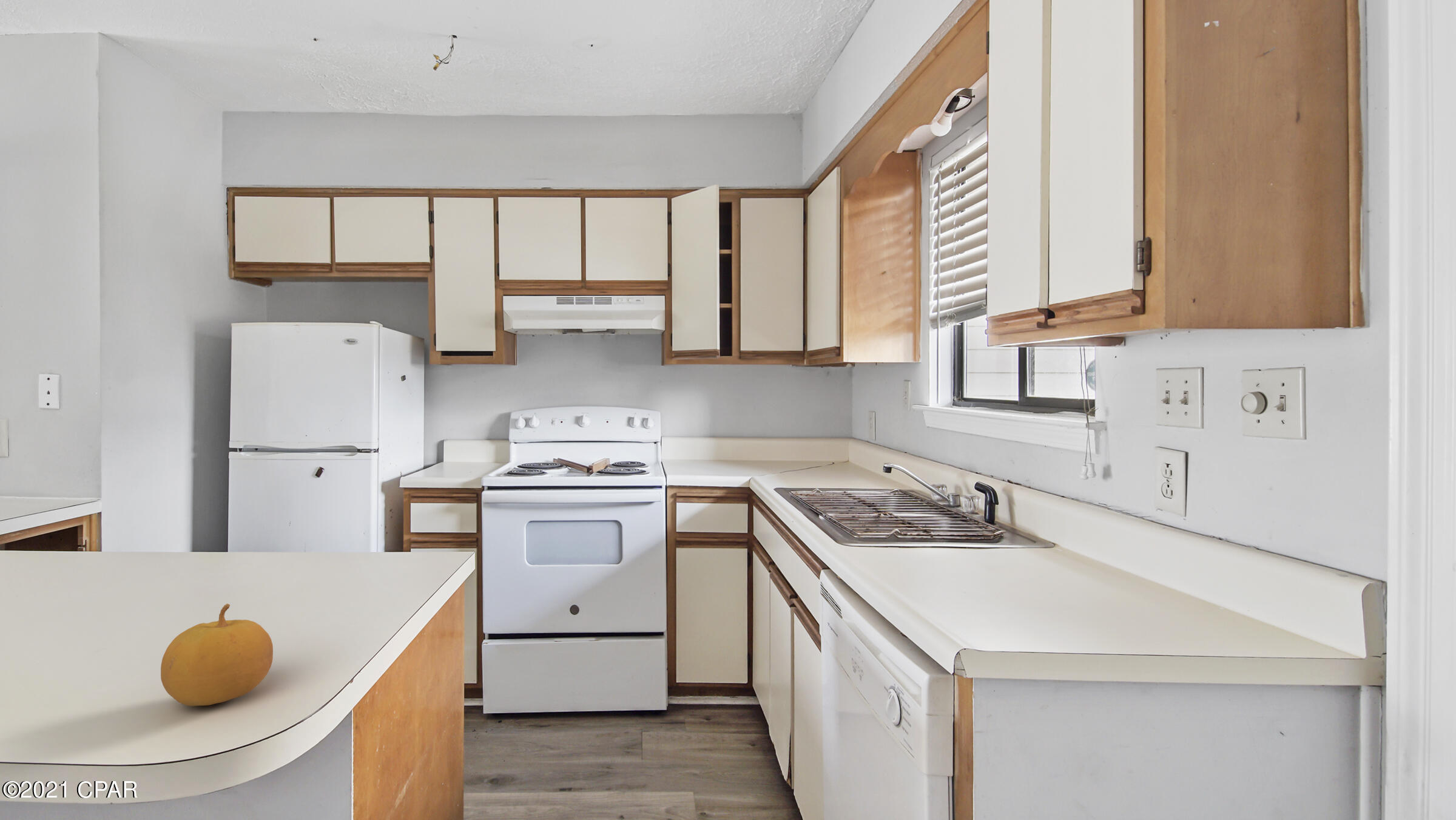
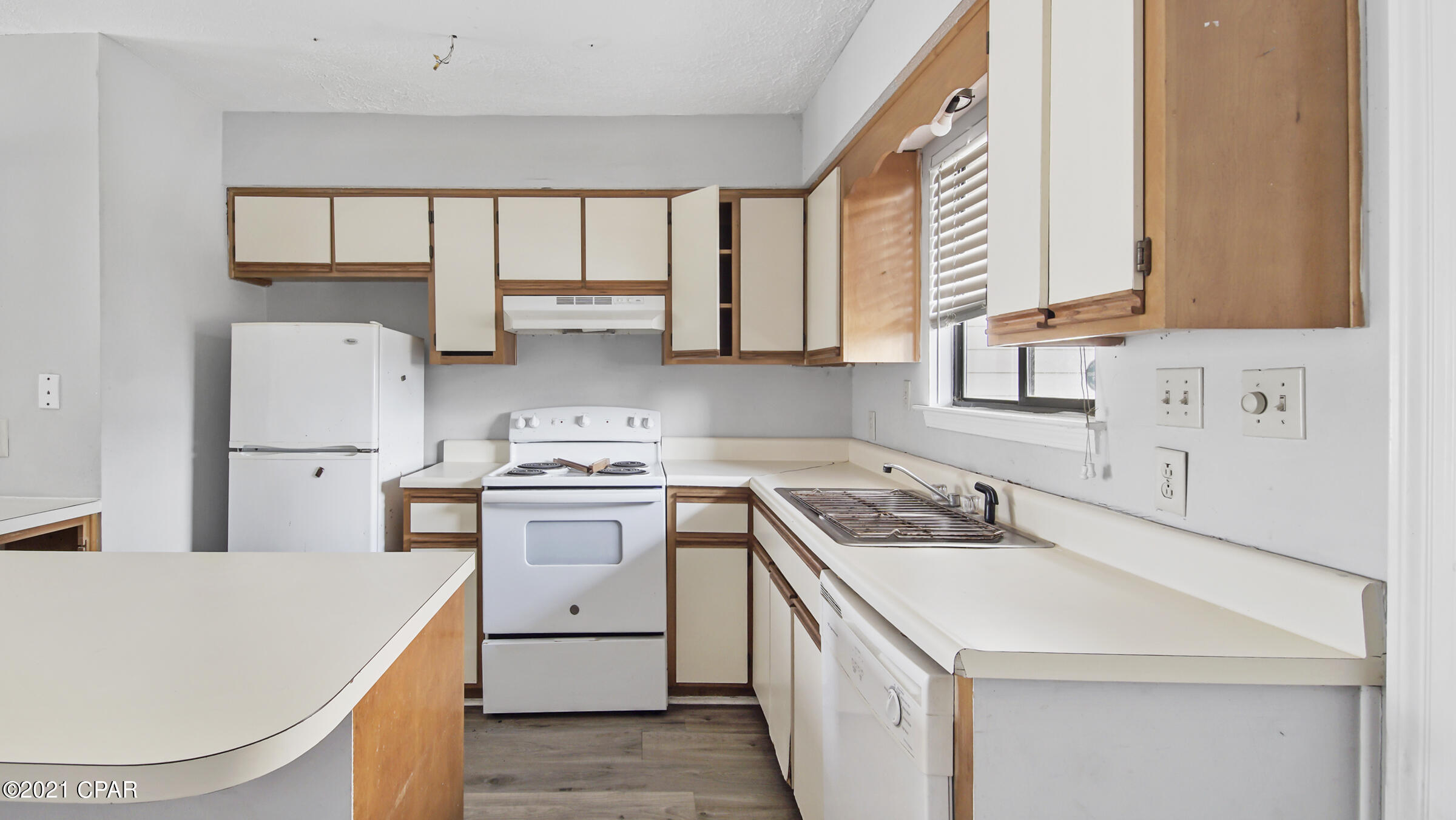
- fruit [160,603,274,706]
